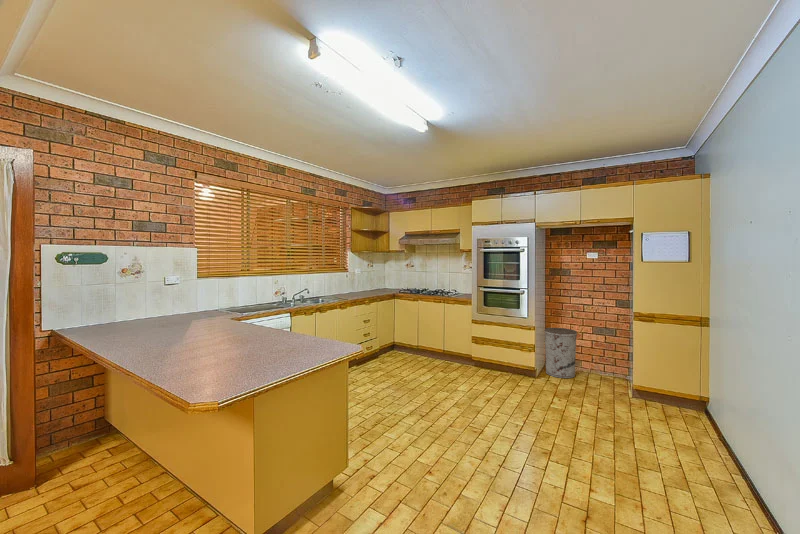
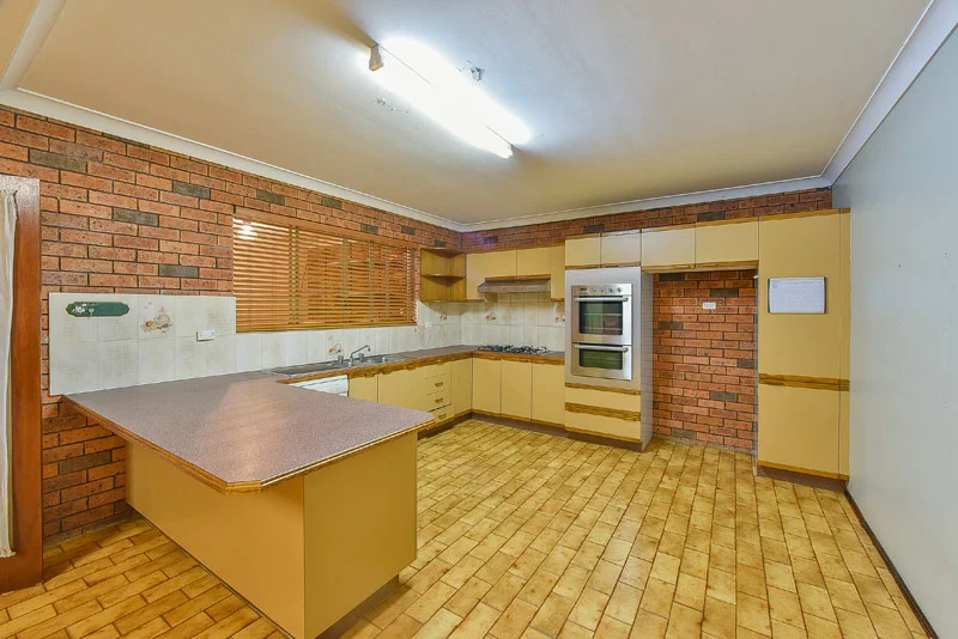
- trash can [543,327,578,379]
